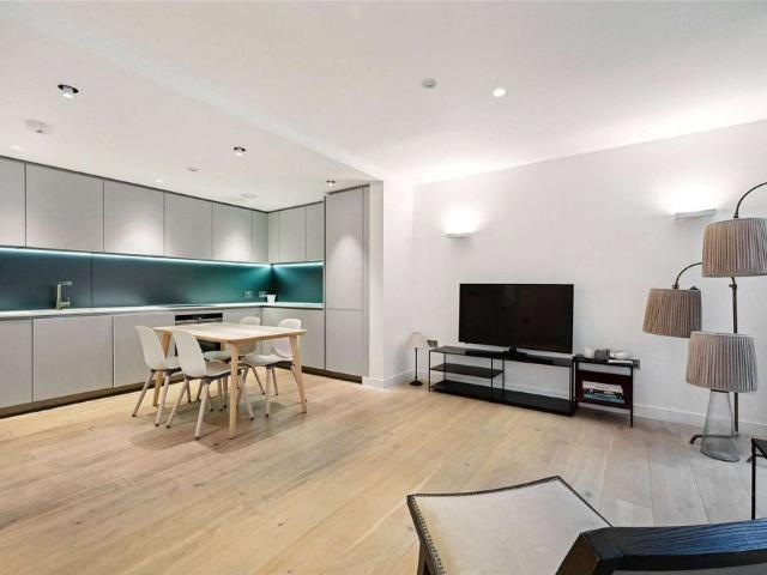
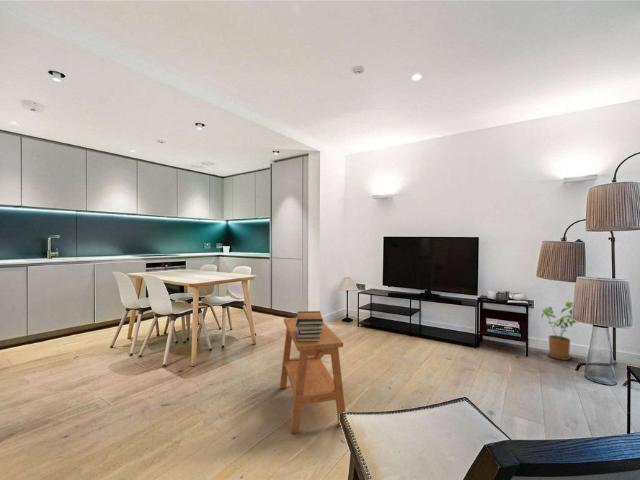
+ side table [279,317,346,435]
+ book stack [295,310,324,342]
+ house plant [540,301,578,361]
